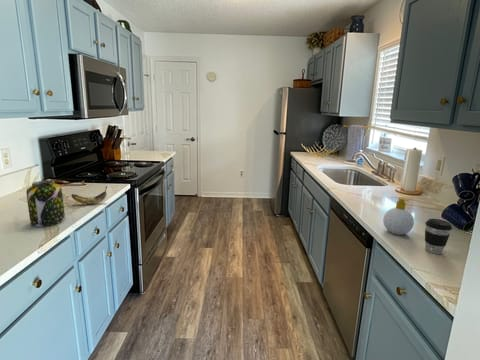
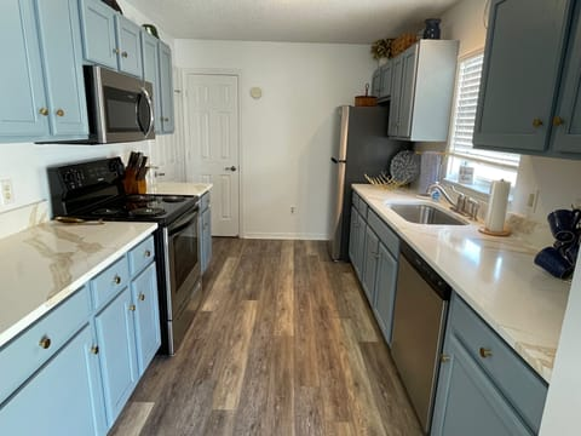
- coffee cup [424,218,453,255]
- soap bottle [382,197,415,236]
- banana [70,186,108,205]
- jar [26,179,66,228]
